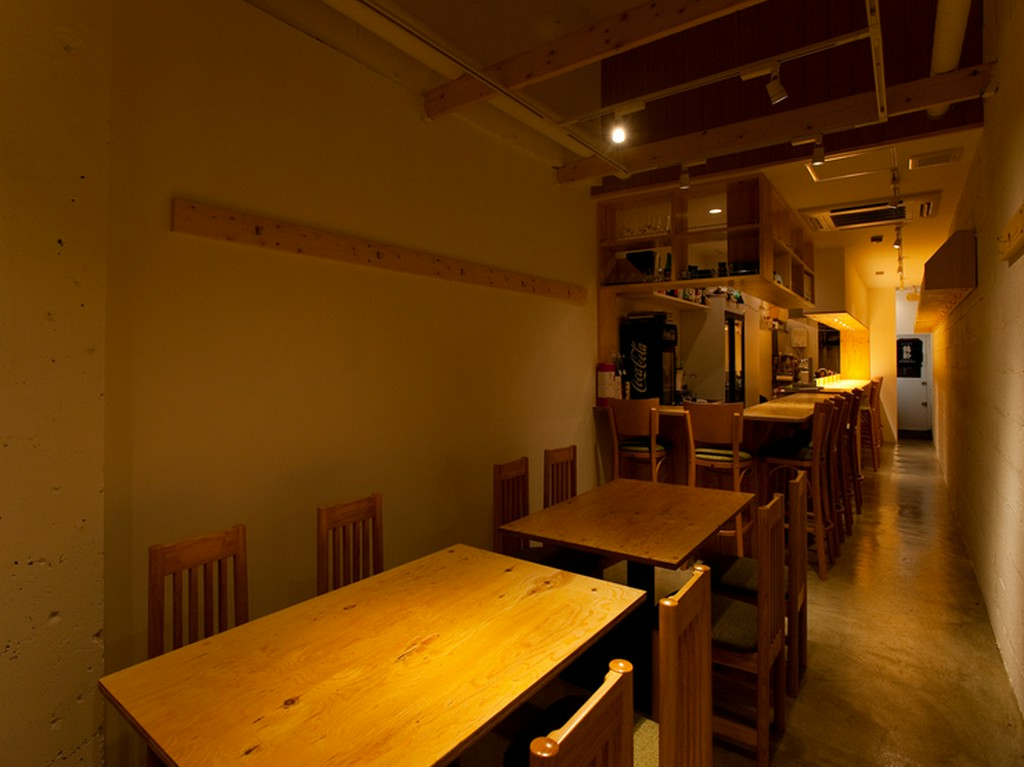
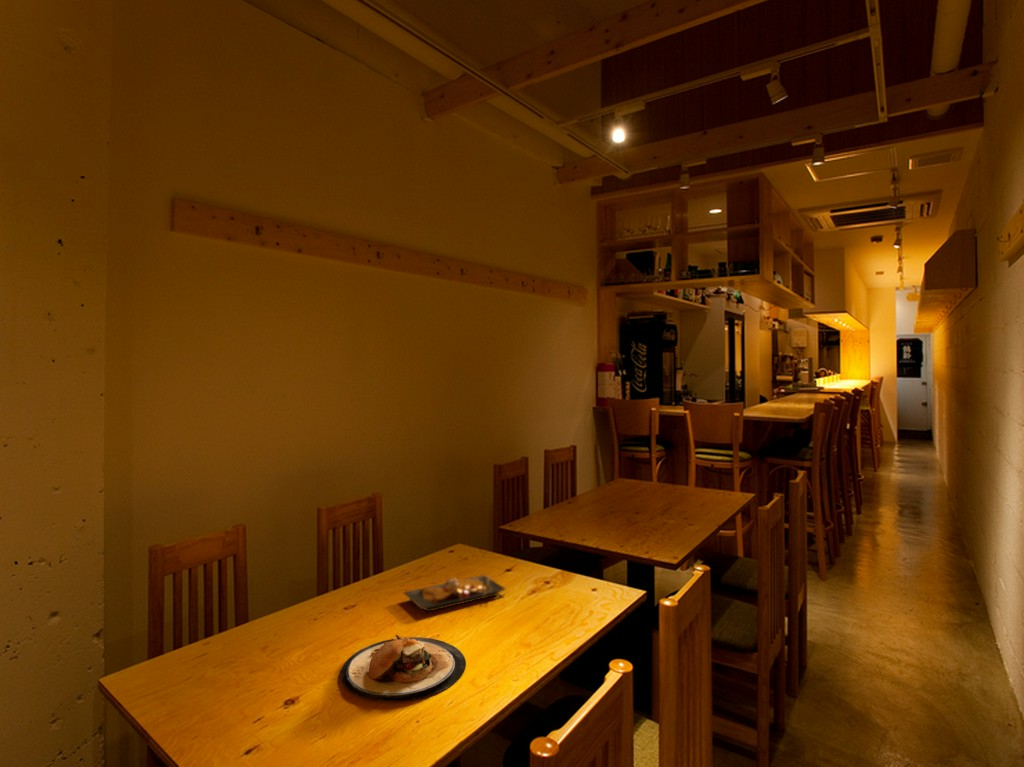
+ plate [402,574,507,613]
+ plate [339,633,467,702]
